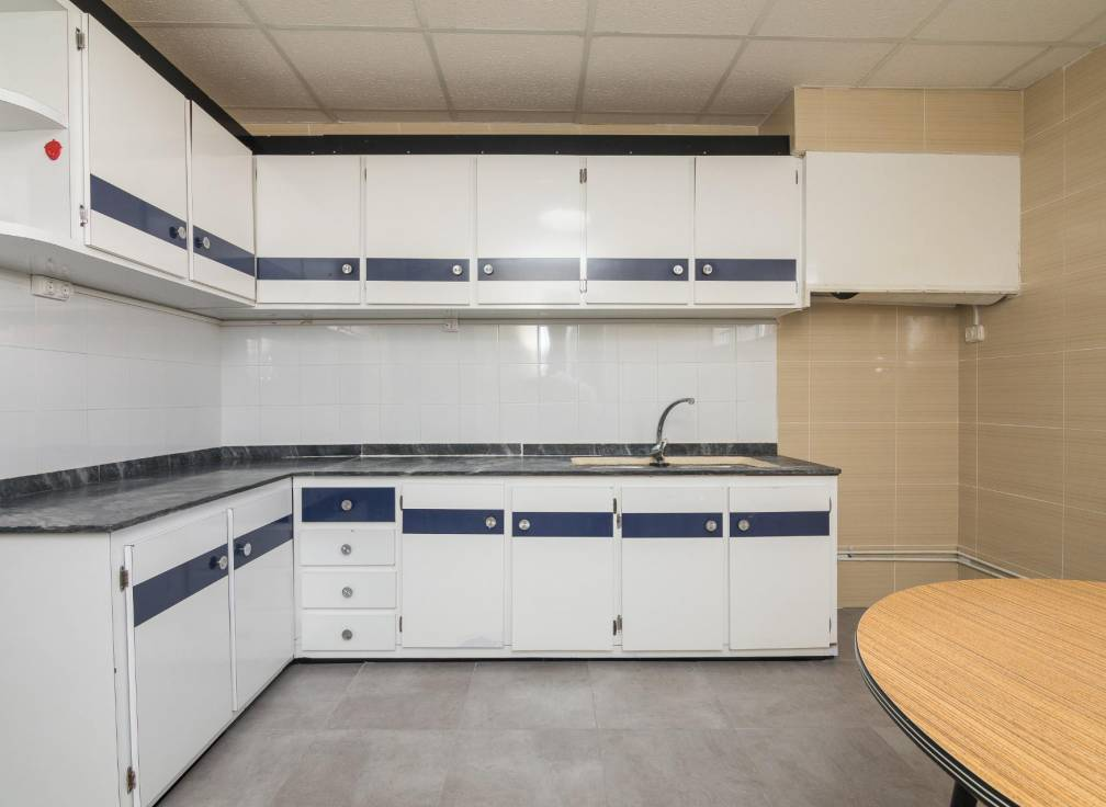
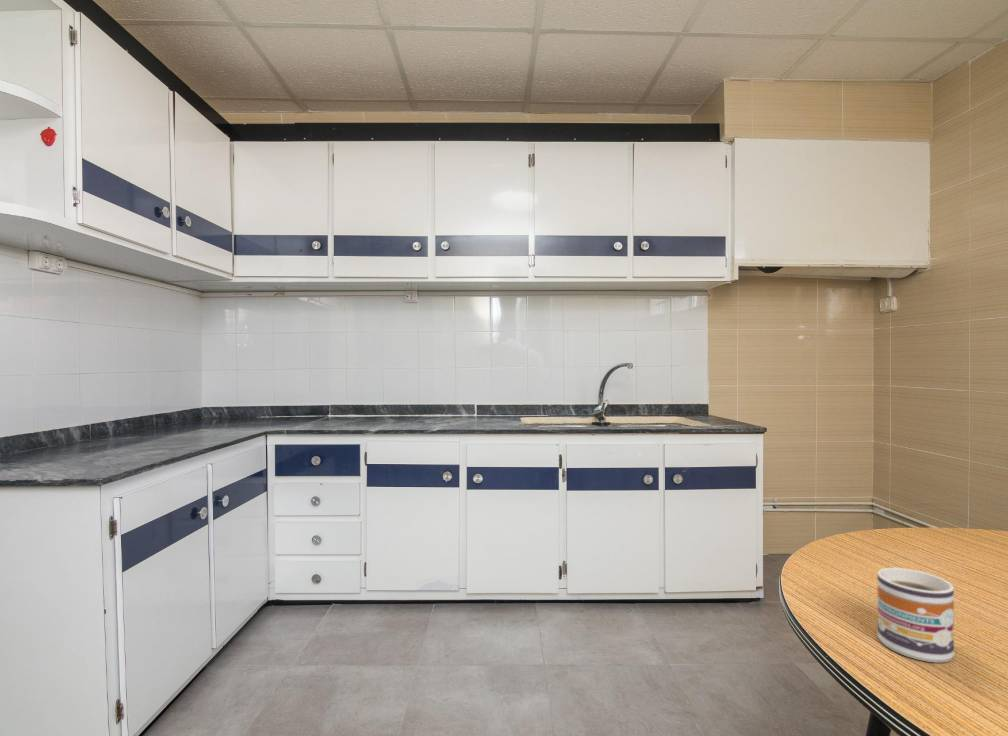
+ mug [876,567,955,663]
